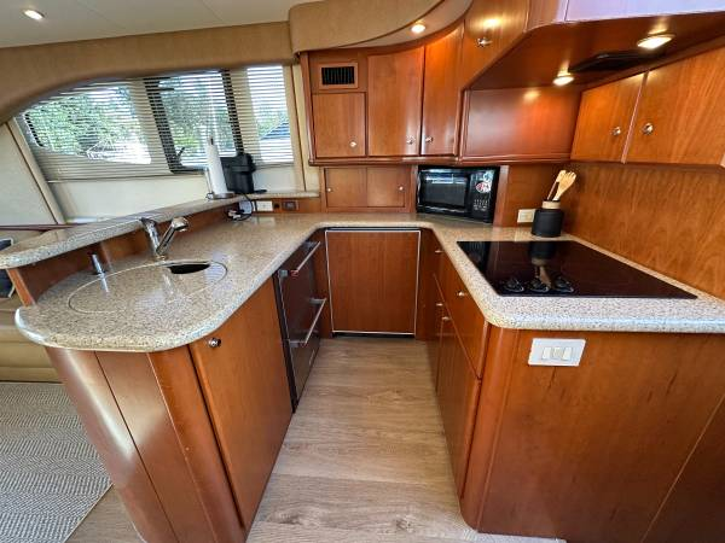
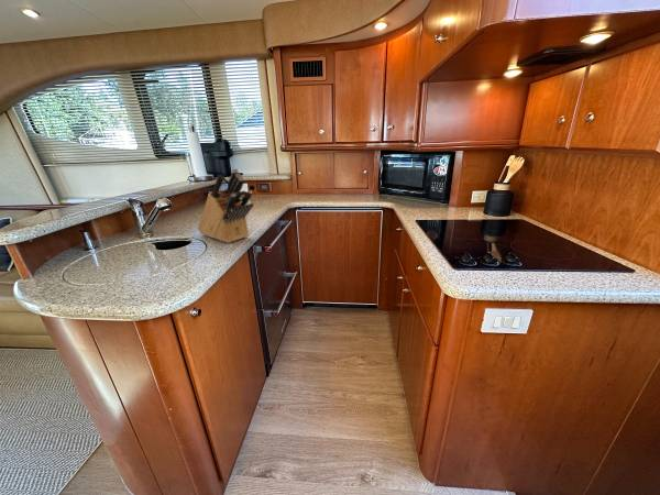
+ knife block [197,167,255,244]
